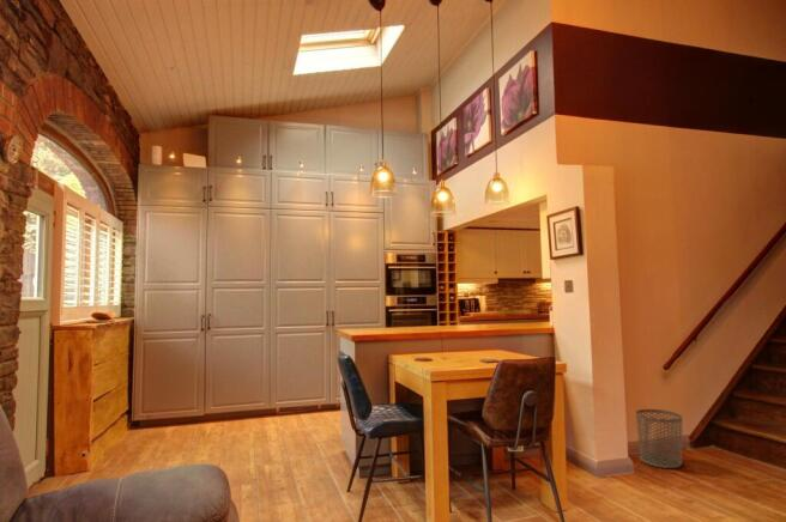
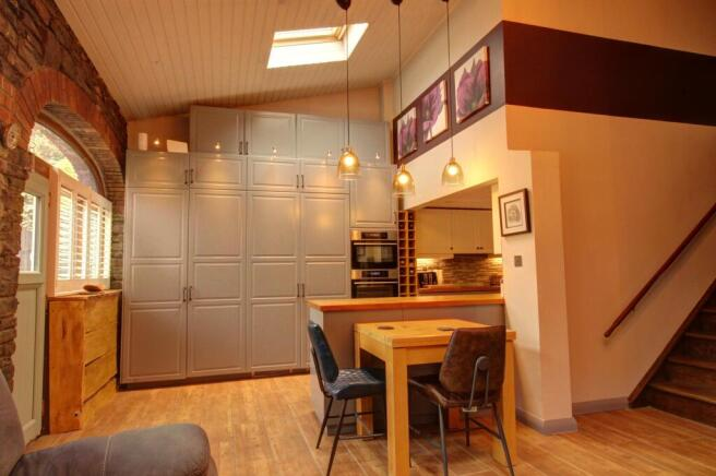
- waste bin [635,408,683,469]
